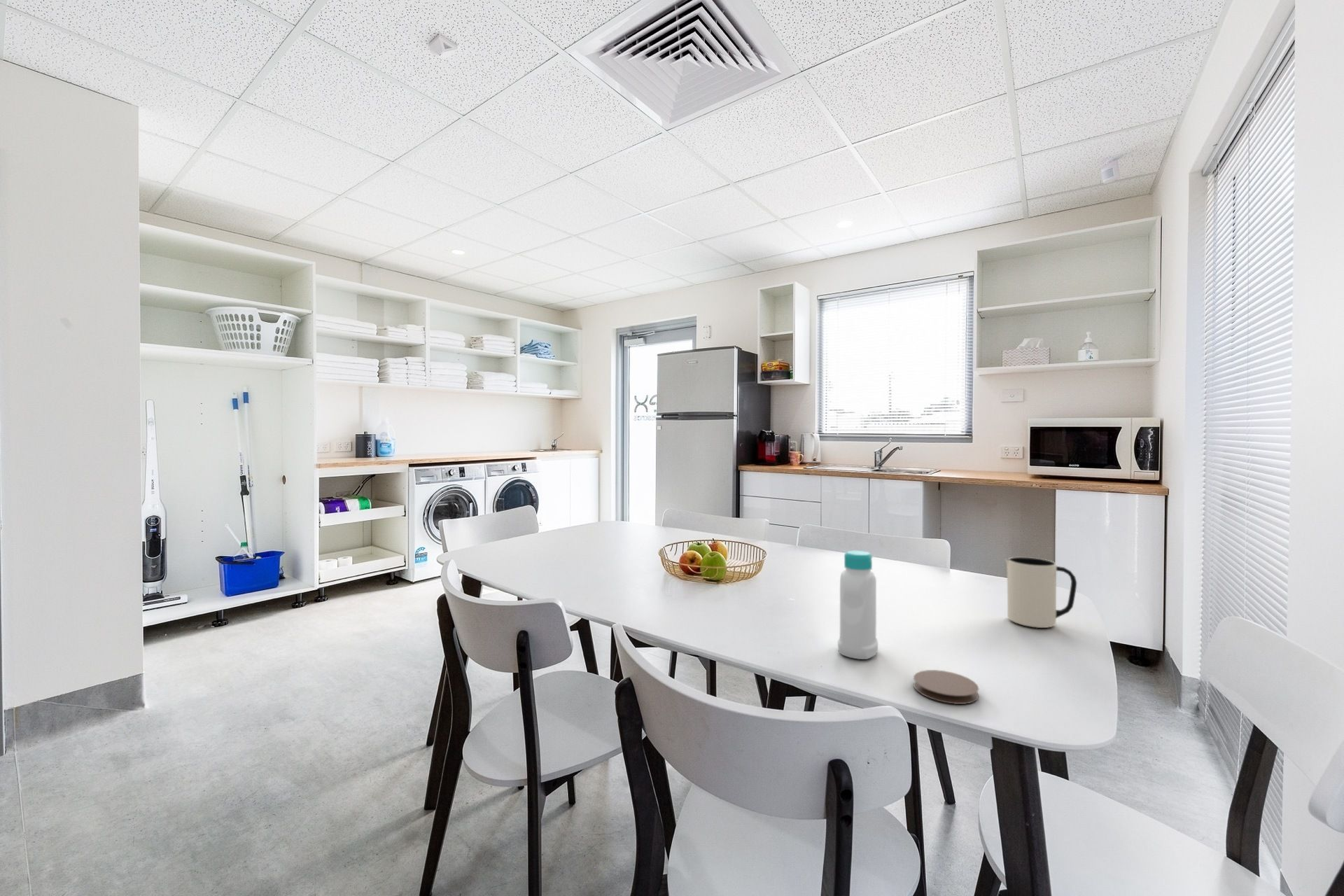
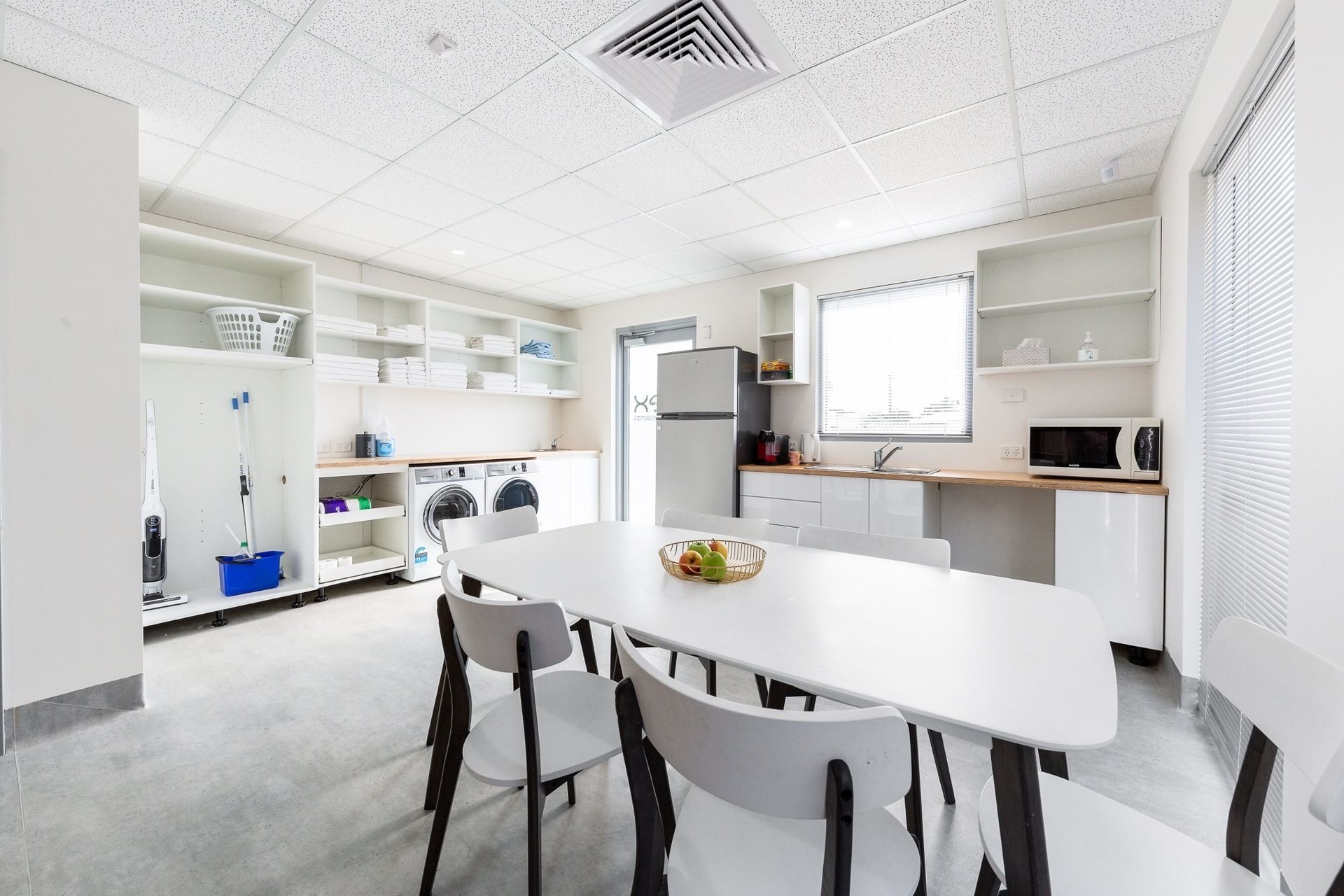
- coaster [913,669,979,705]
- pitcher [1005,556,1077,629]
- bottle [837,550,879,660]
